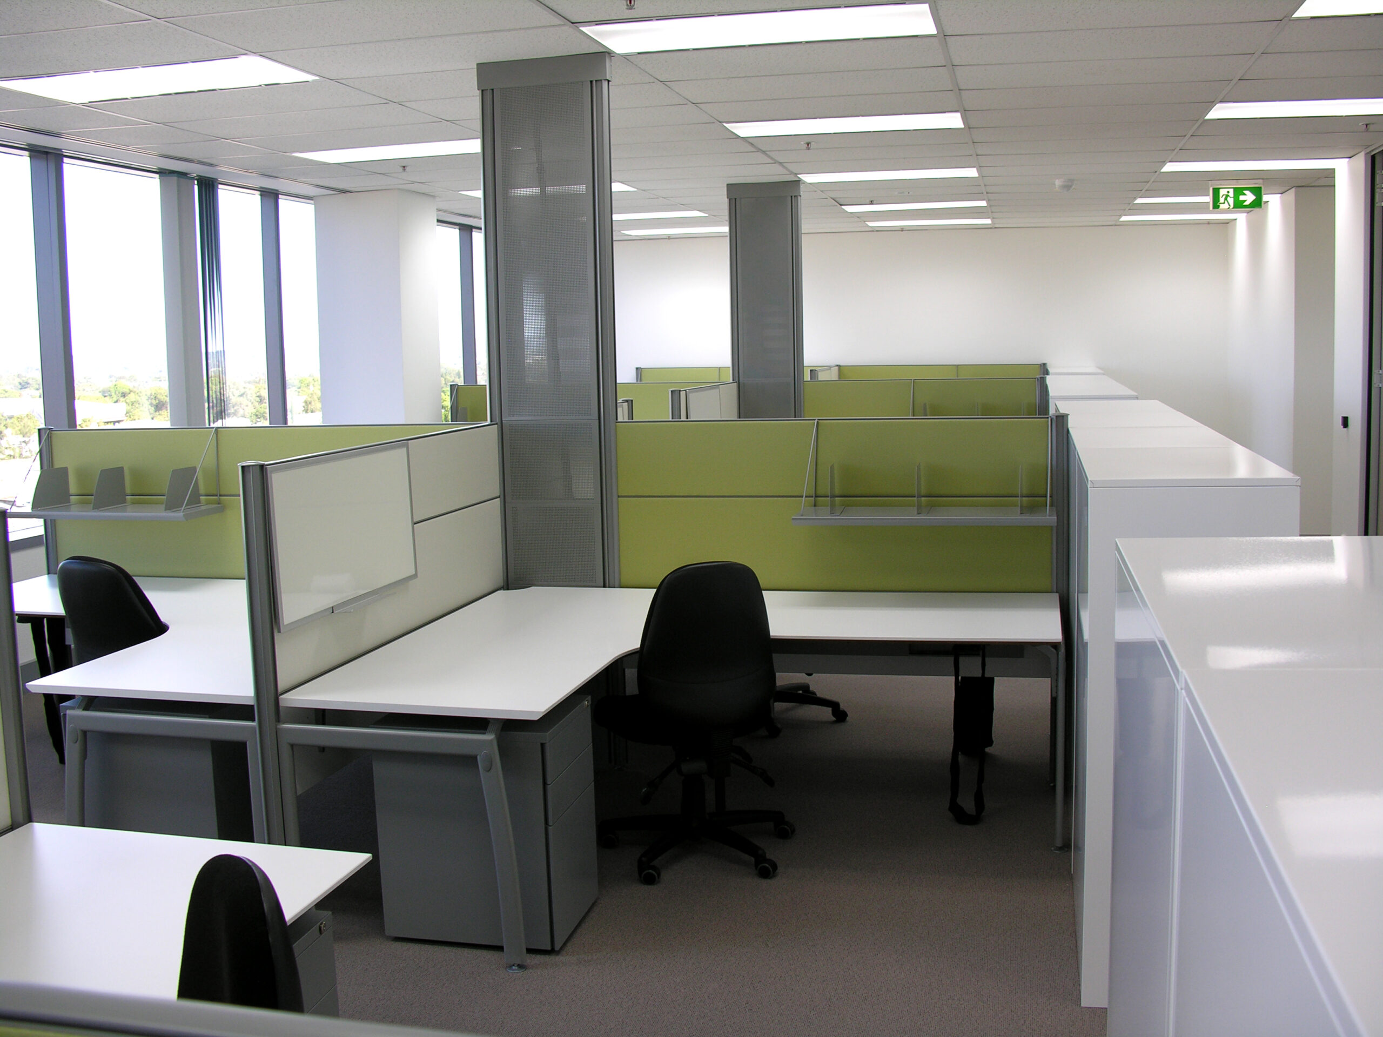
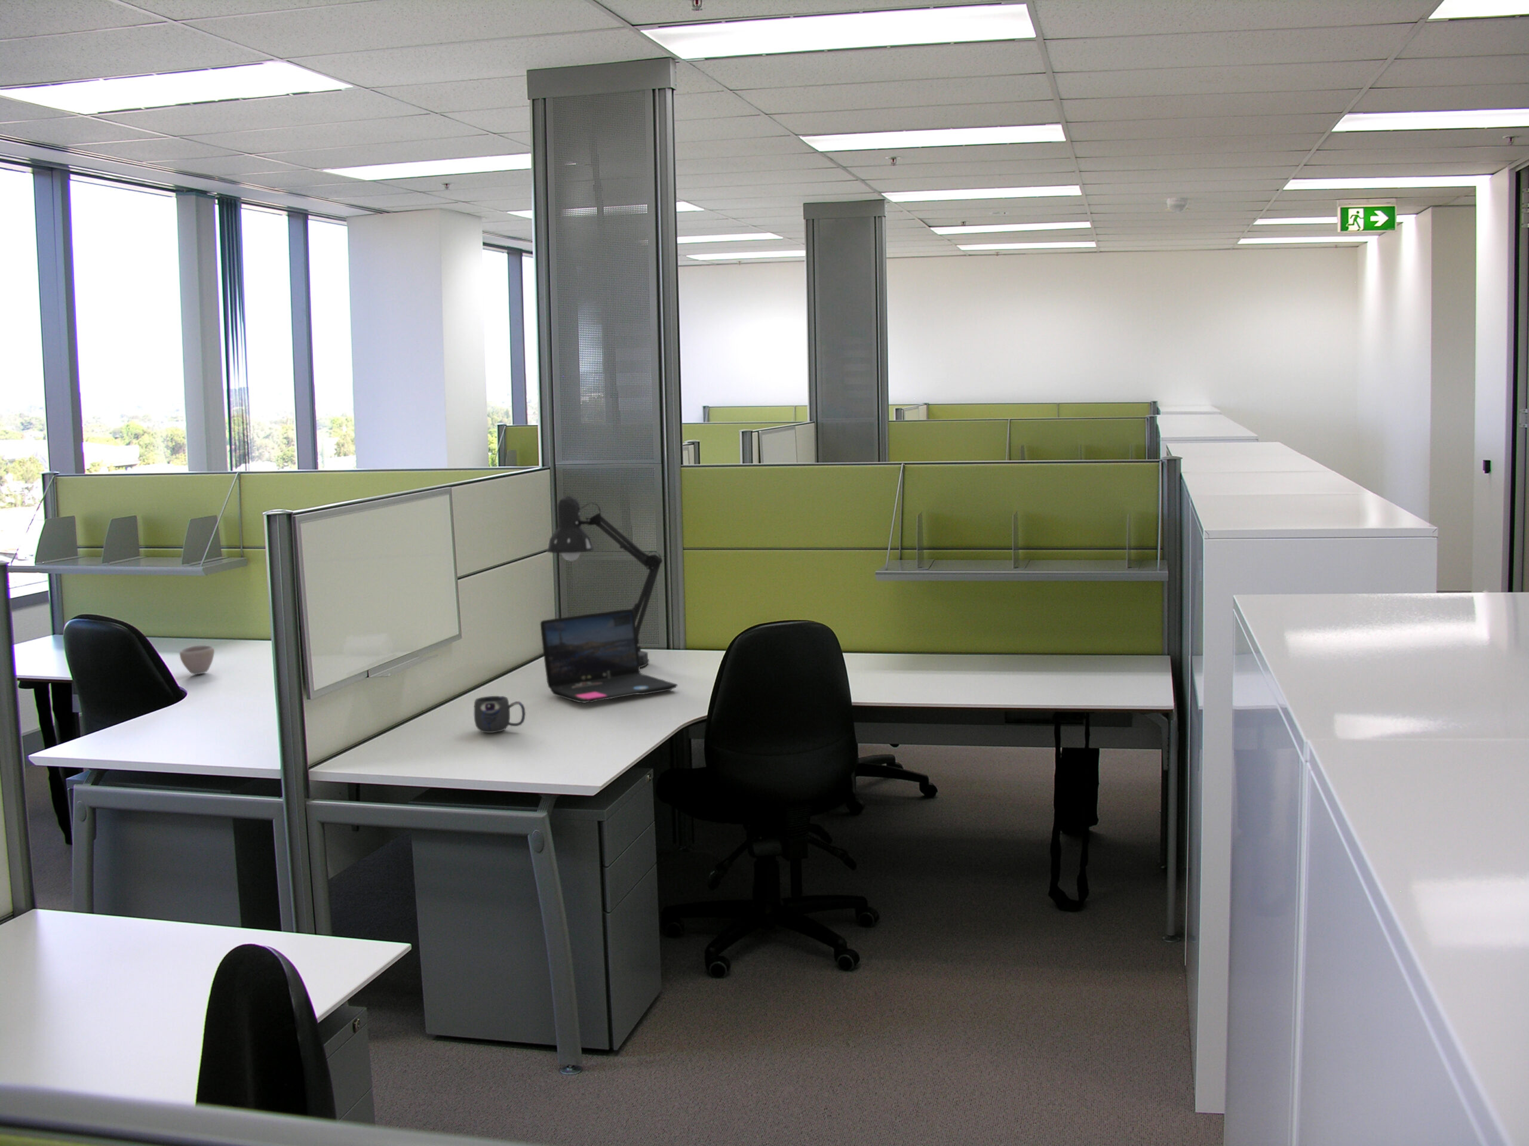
+ desk lamp [545,495,663,668]
+ mug [473,696,526,733]
+ laptop [539,608,679,703]
+ cup [179,644,216,675]
